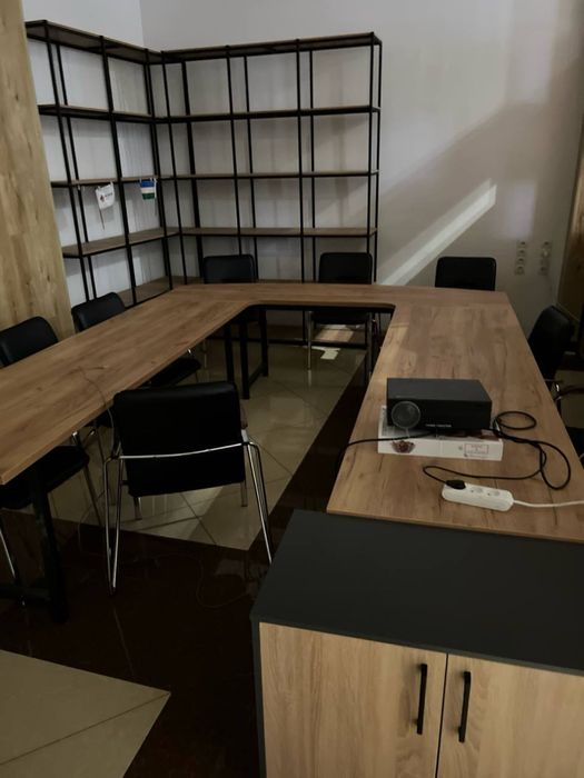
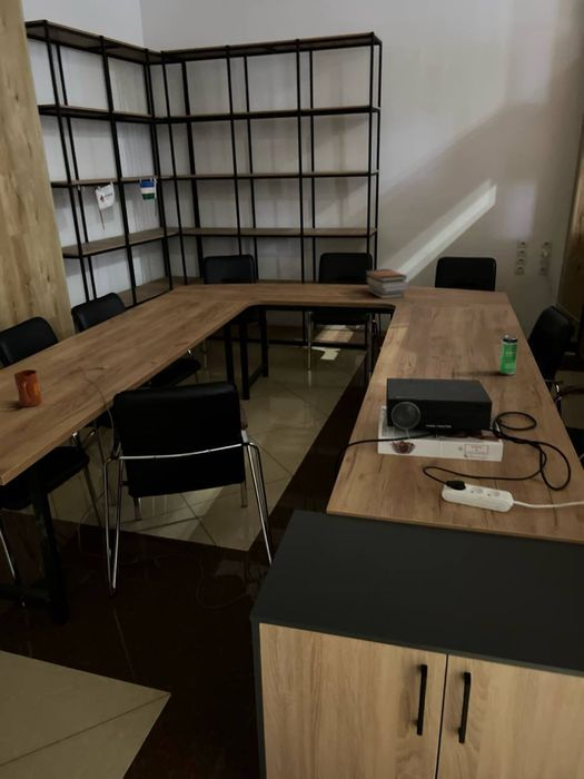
+ book stack [364,268,408,299]
+ beverage can [498,334,519,376]
+ mug [12,368,43,408]
